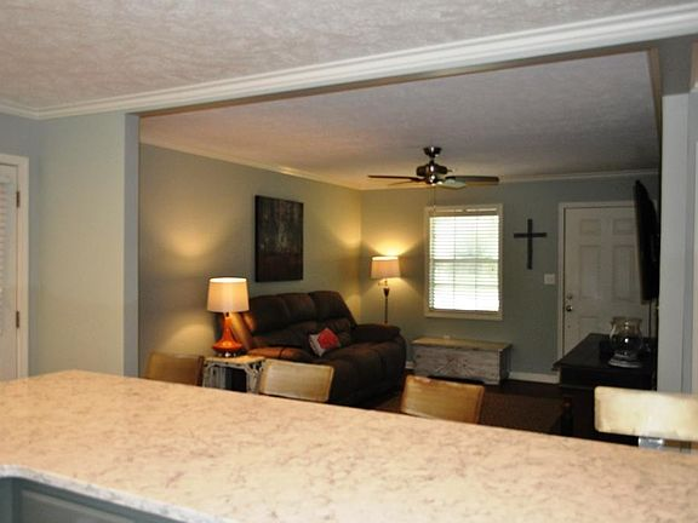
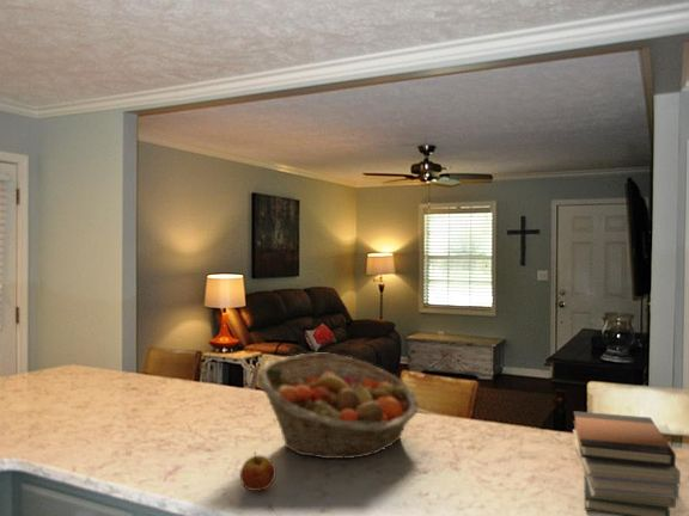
+ apple [239,450,278,492]
+ fruit basket [256,352,420,460]
+ book stack [572,410,682,516]
